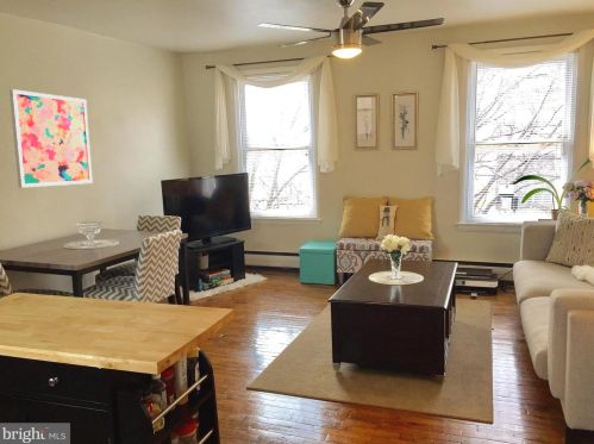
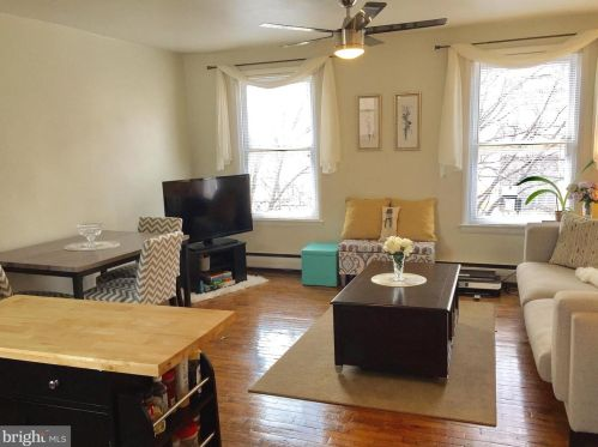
- wall art [8,88,94,189]
